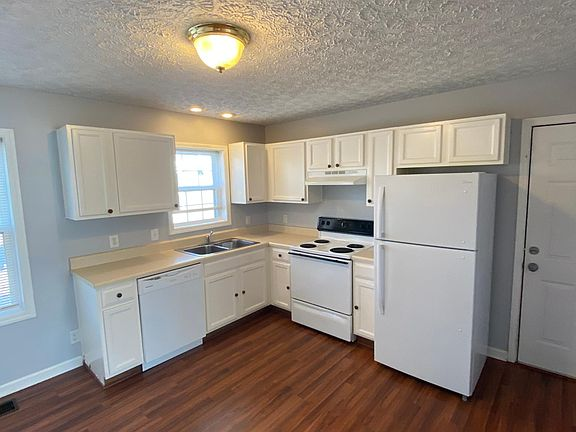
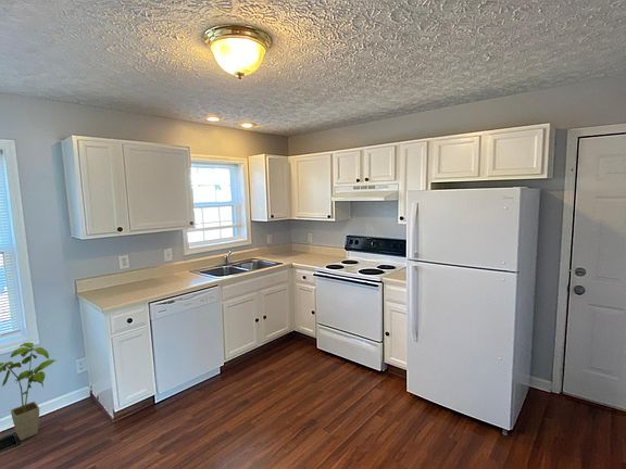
+ house plant [0,341,57,441]
